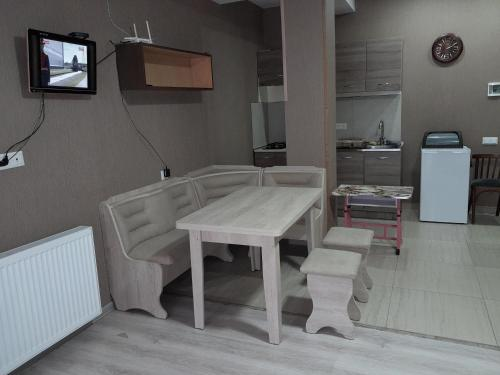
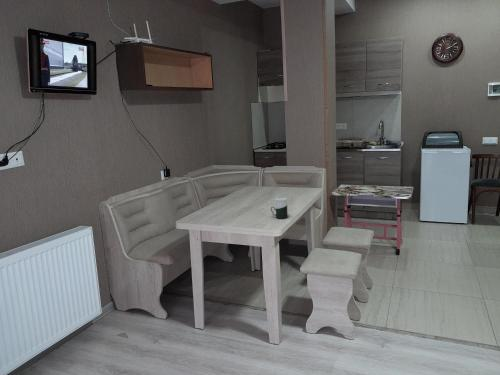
+ cup [270,197,289,220]
